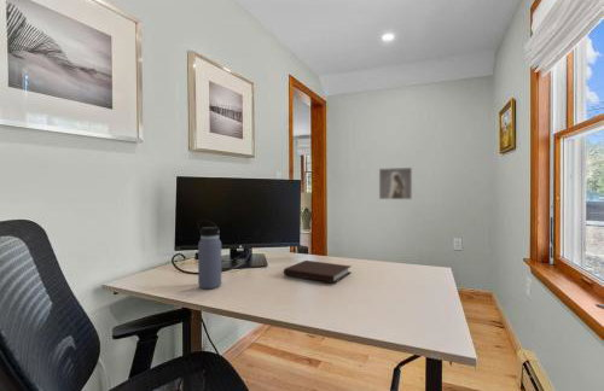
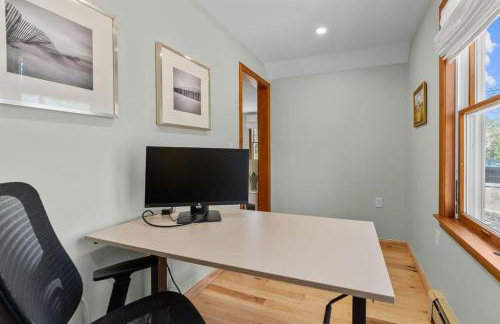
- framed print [378,167,413,200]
- notebook [283,259,353,284]
- water bottle [196,218,222,290]
